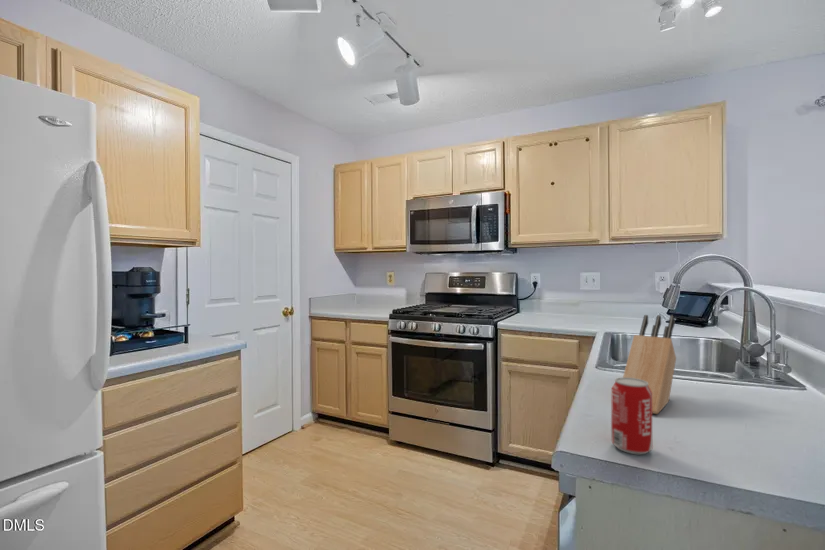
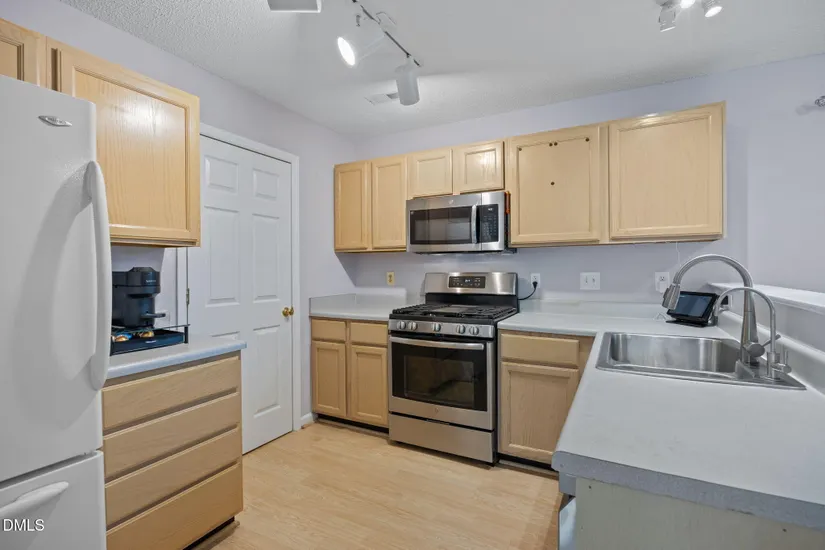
- beverage can [610,377,654,455]
- knife block [622,314,677,415]
